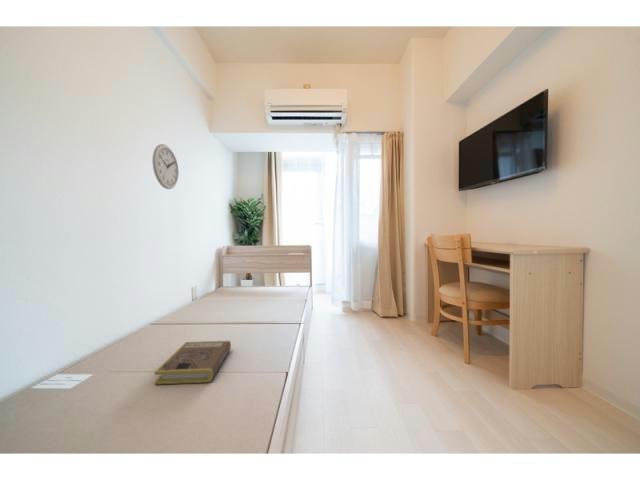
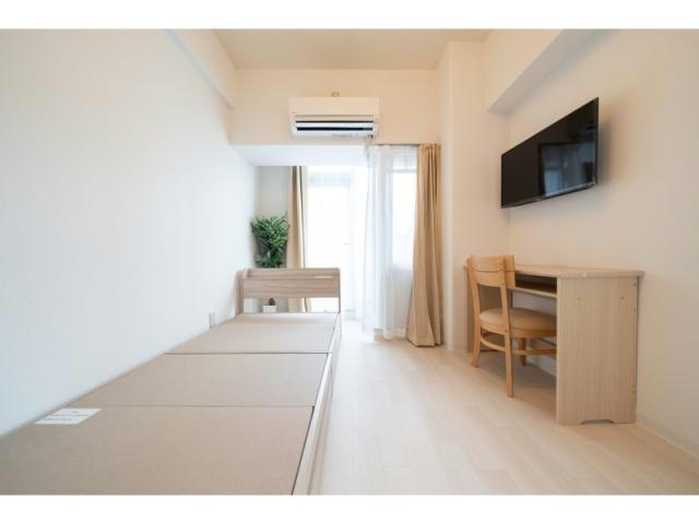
- book [153,340,232,385]
- wall clock [151,143,180,190]
